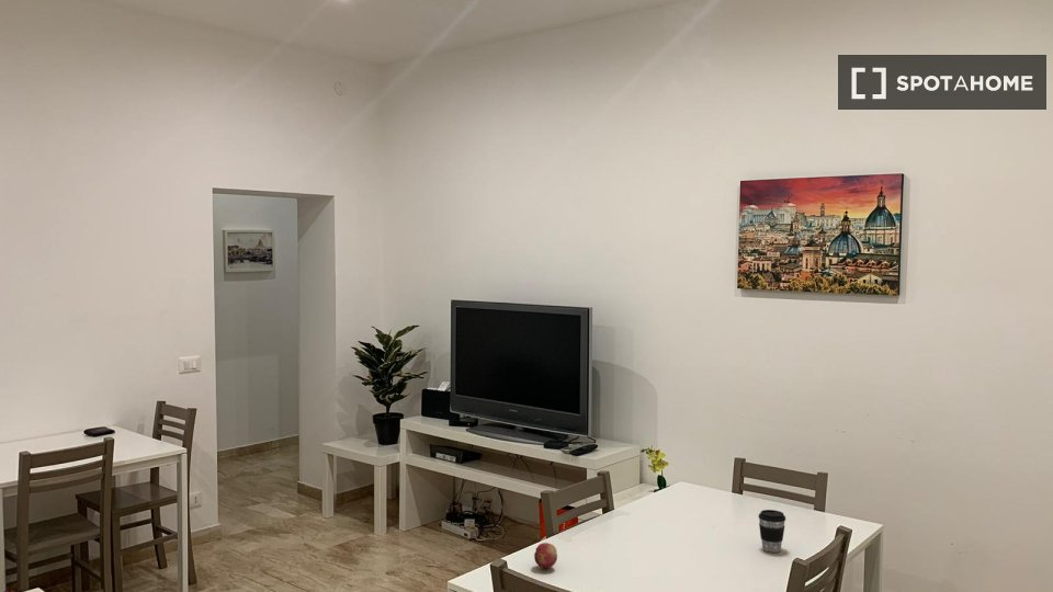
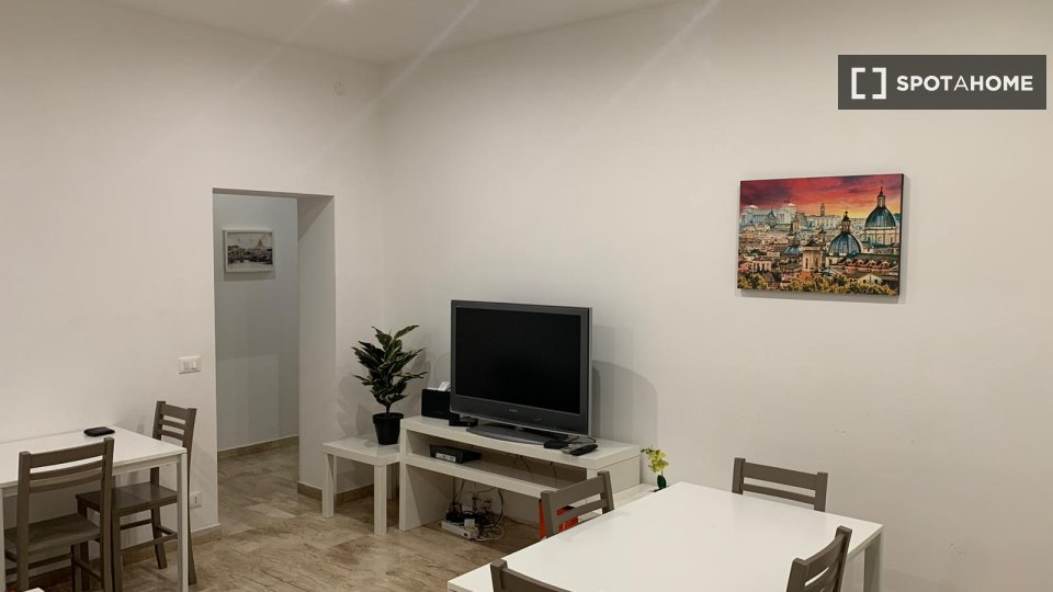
- coffee cup [757,509,786,554]
- fruit [533,542,558,569]
